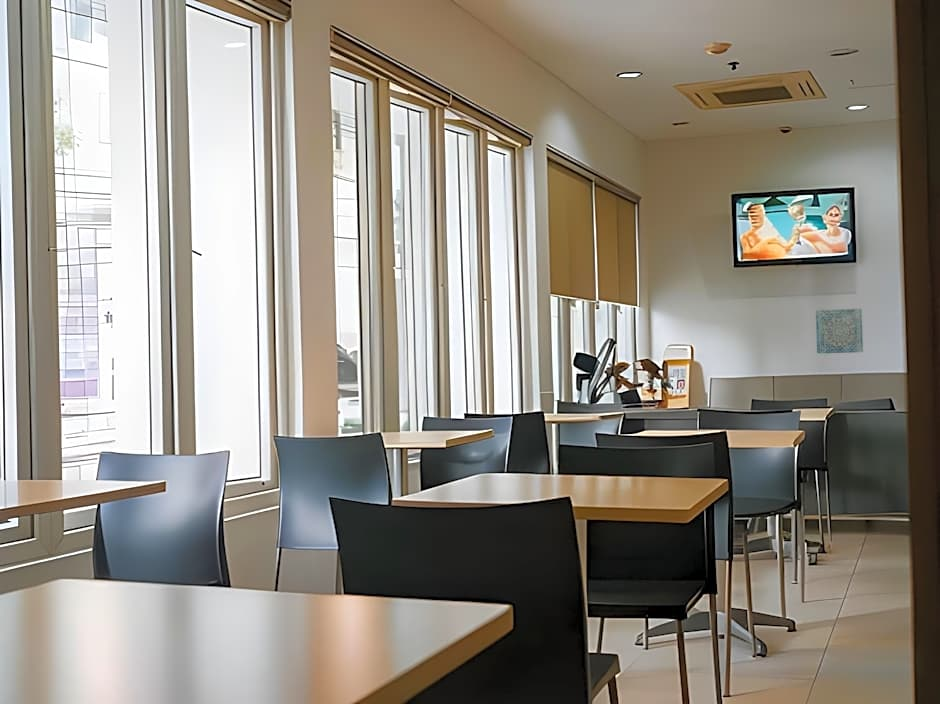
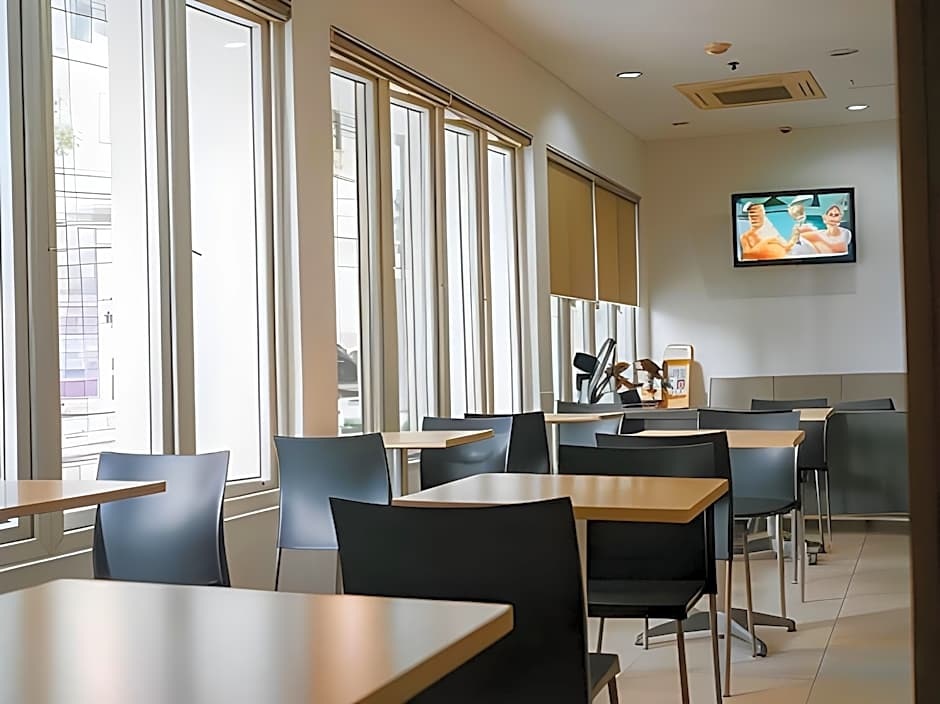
- wall art [815,307,864,355]
